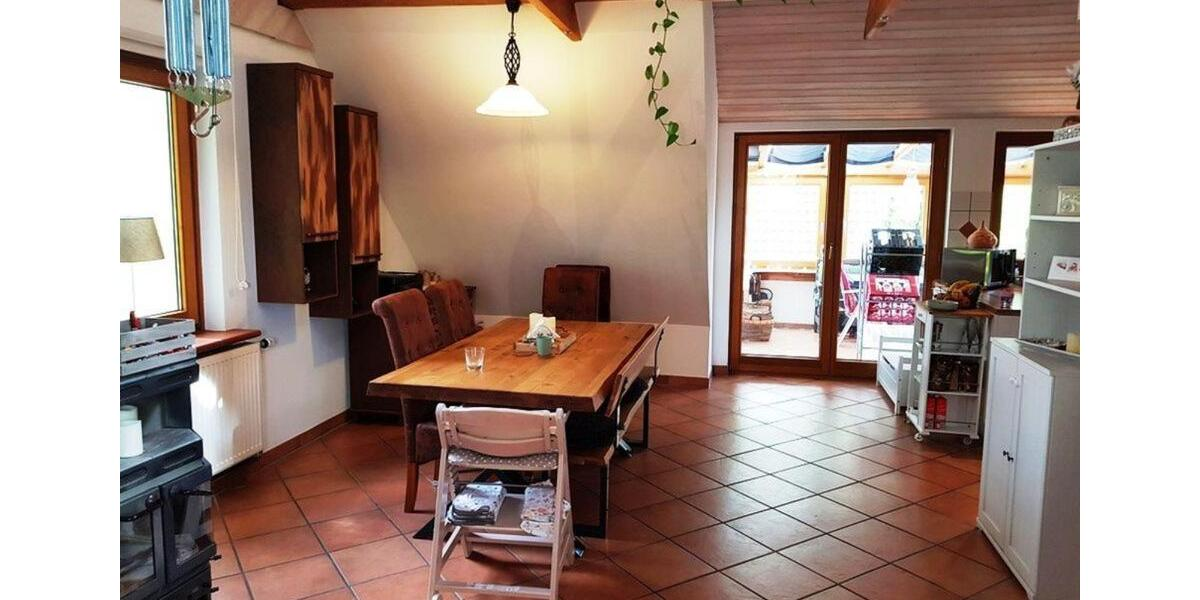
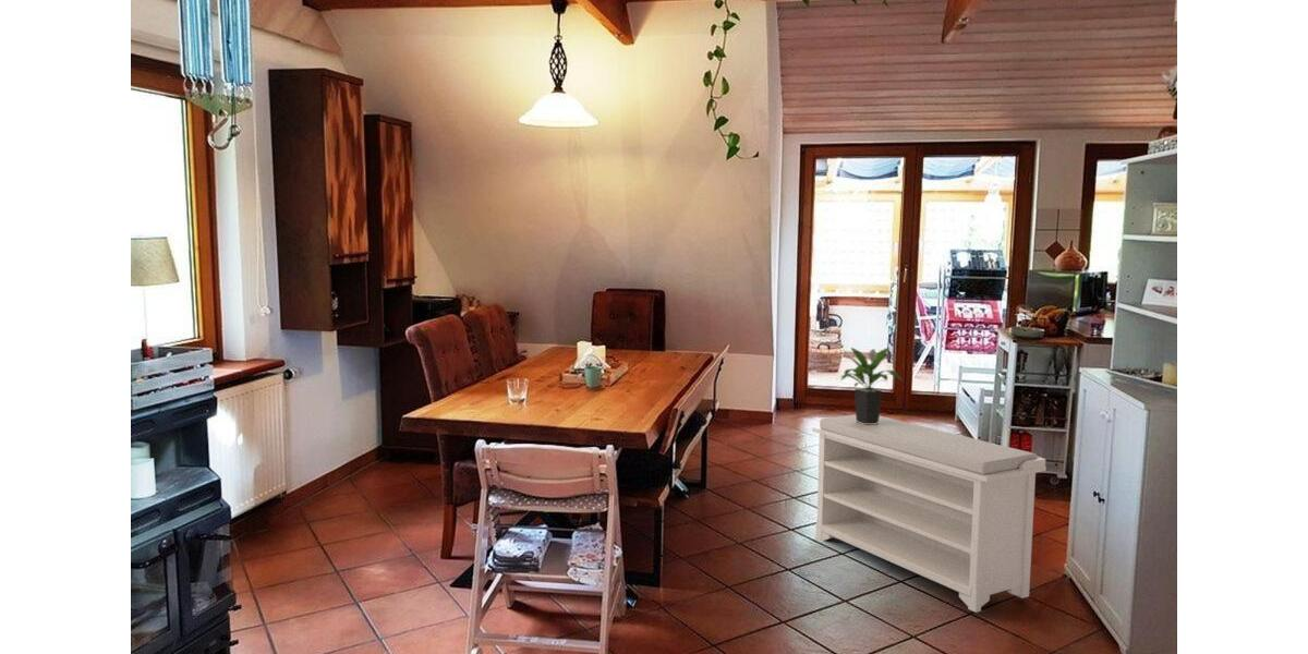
+ bench [812,413,1047,614]
+ potted plant [837,347,904,424]
